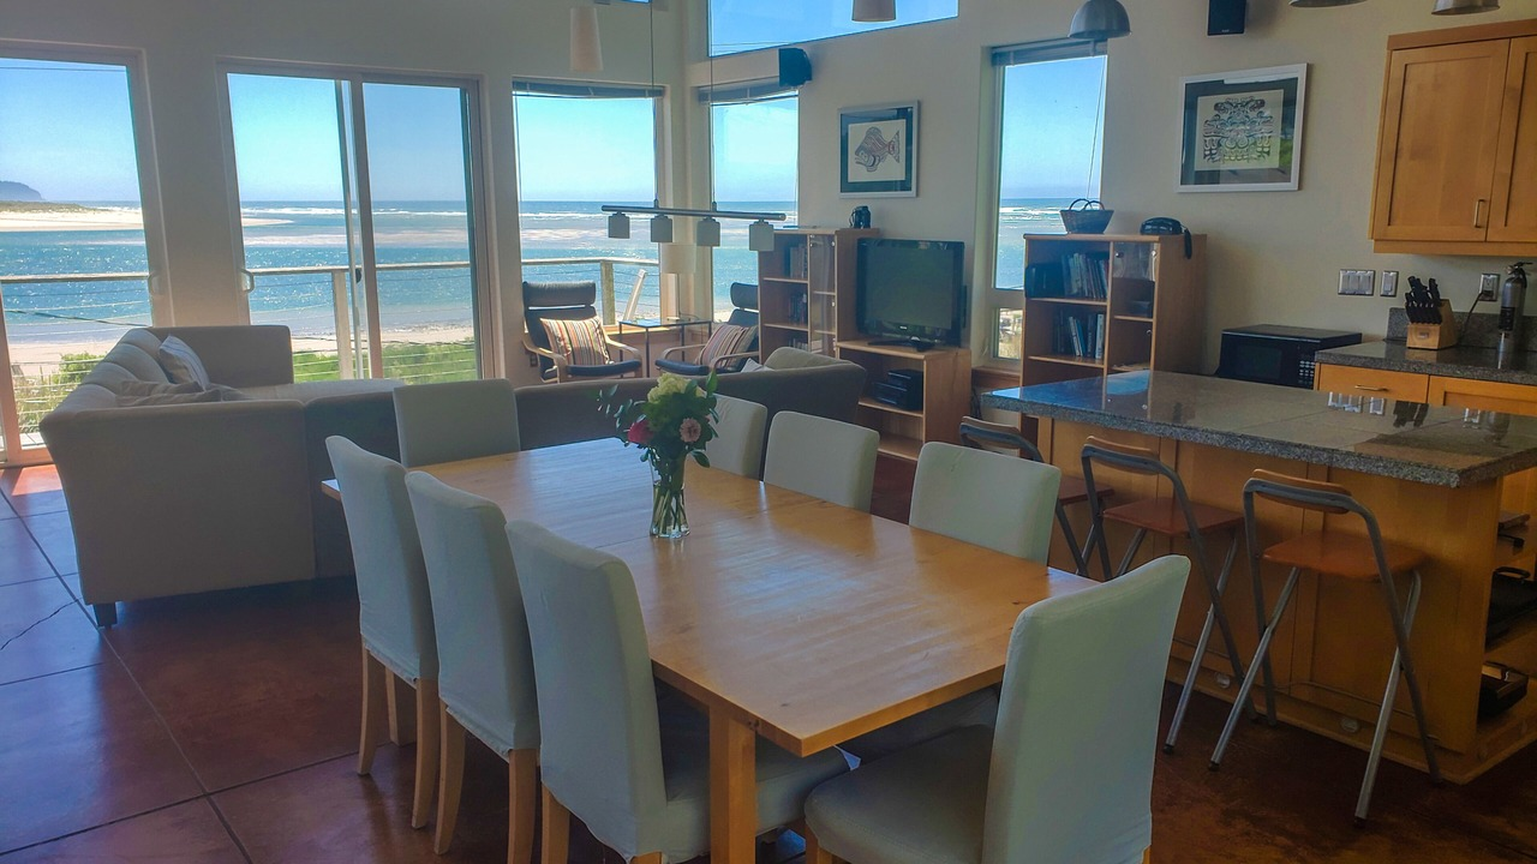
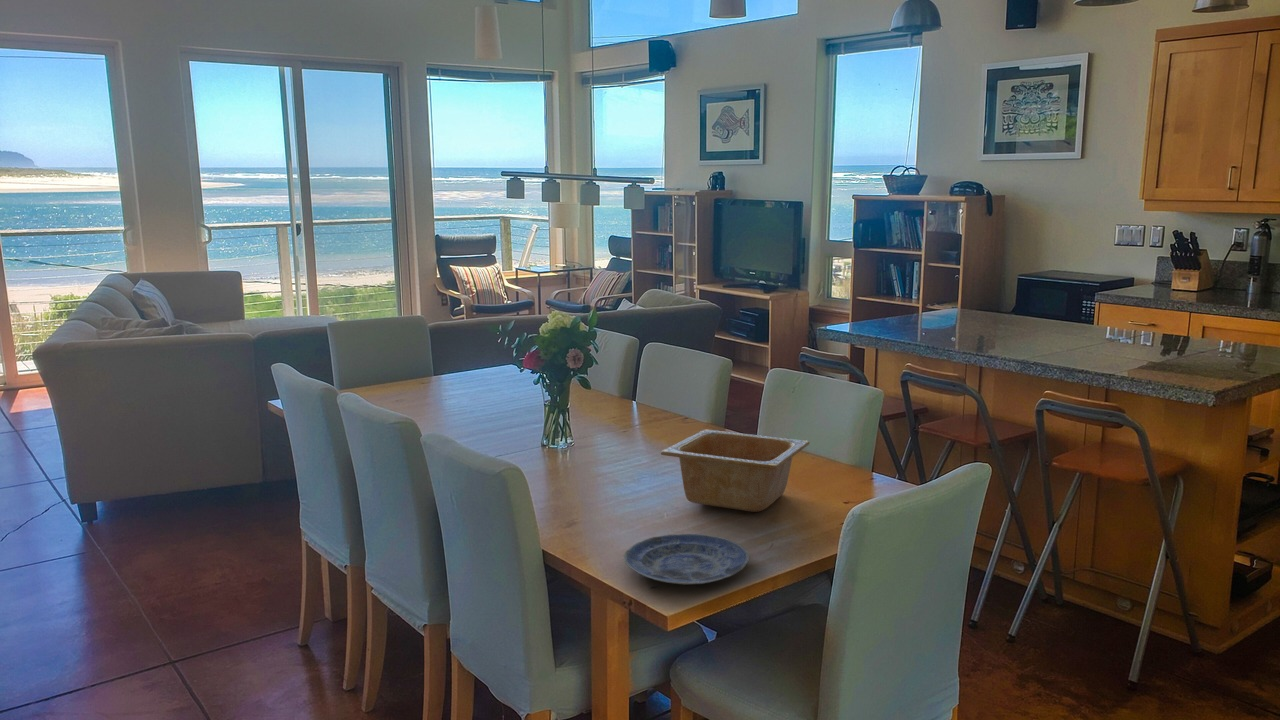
+ serving bowl [660,428,810,513]
+ plate [623,533,750,585]
